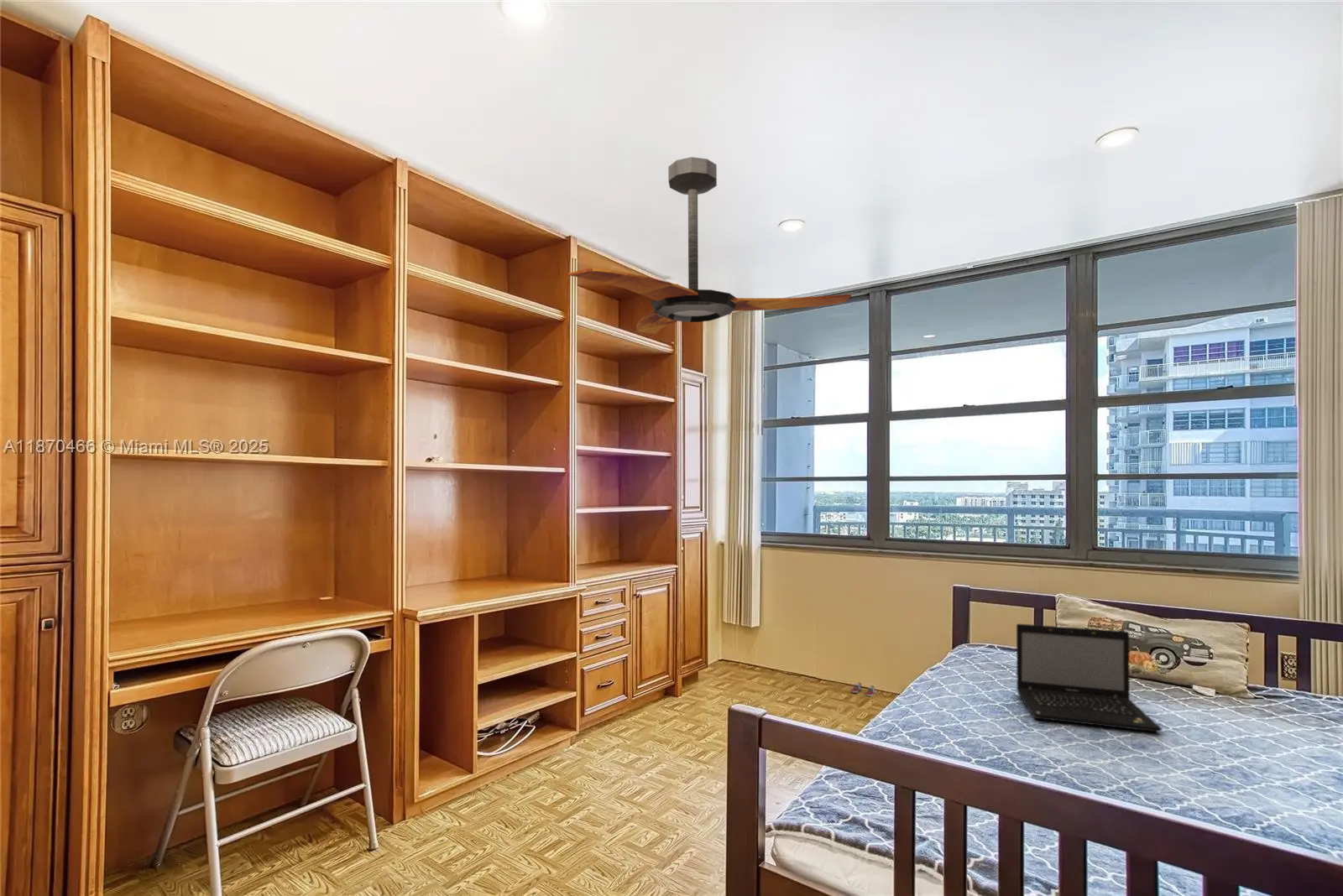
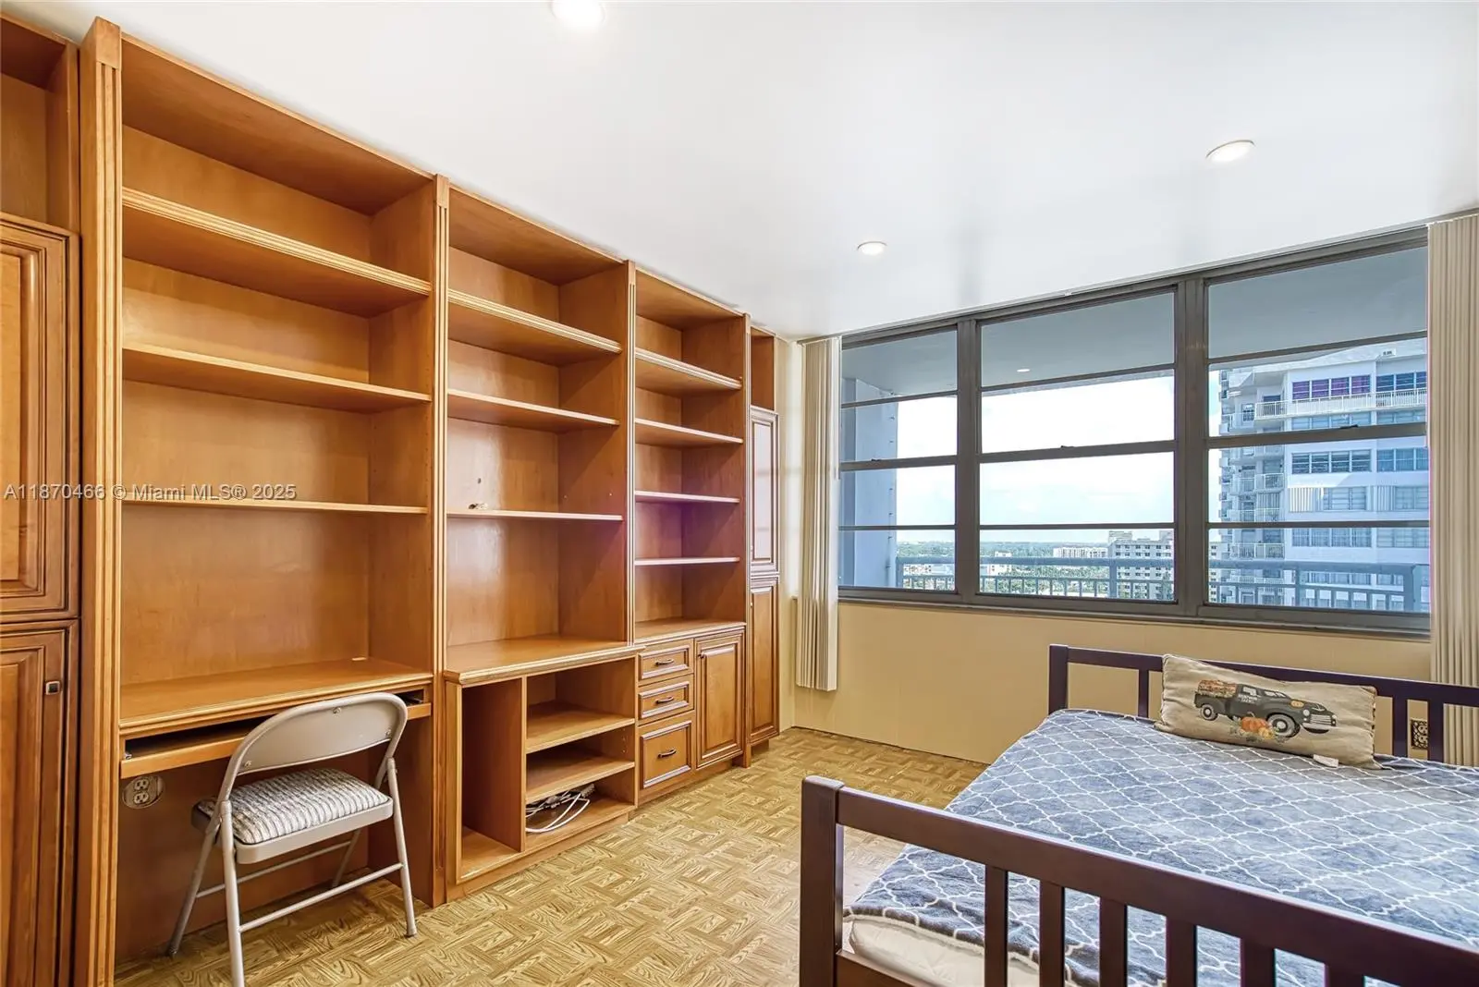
- sneaker [851,682,876,697]
- ceiling fan [567,156,852,335]
- laptop [1016,623,1163,733]
